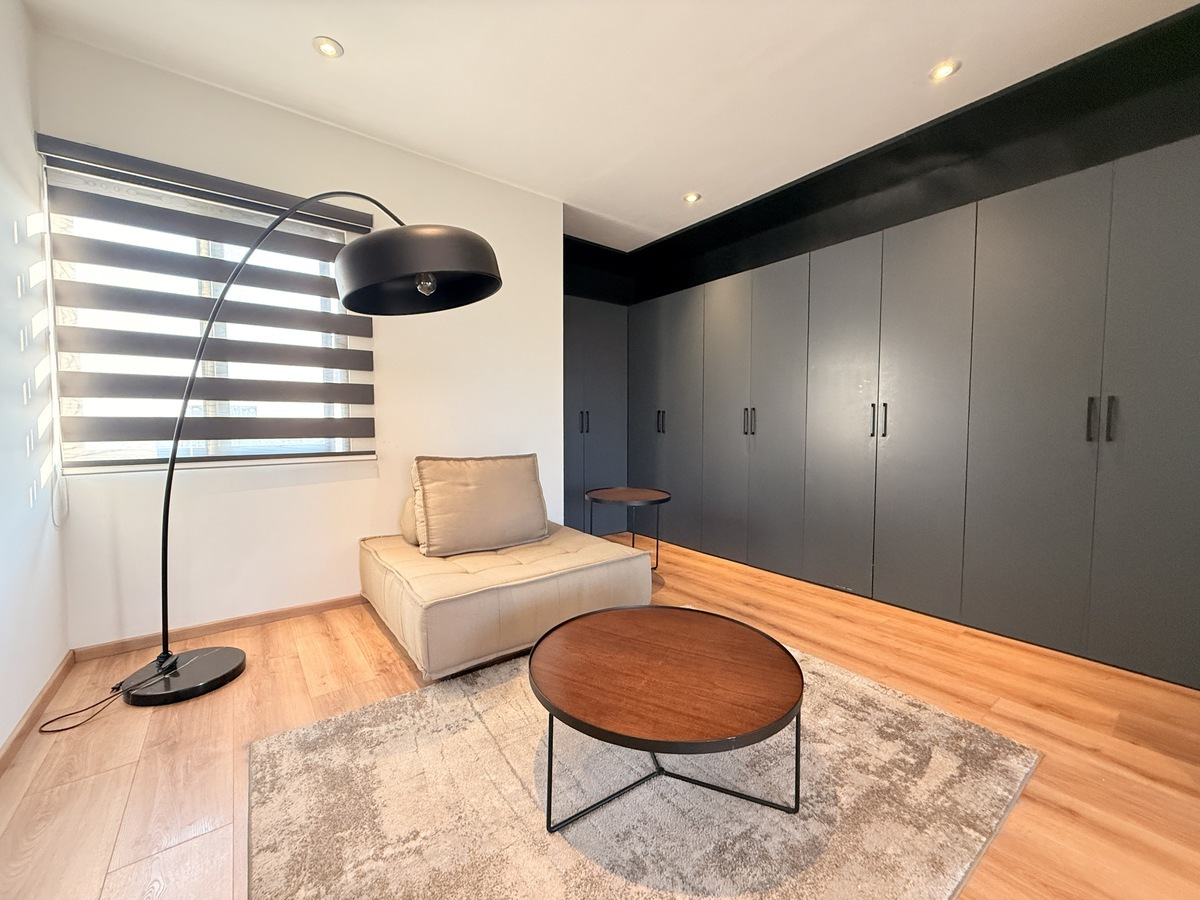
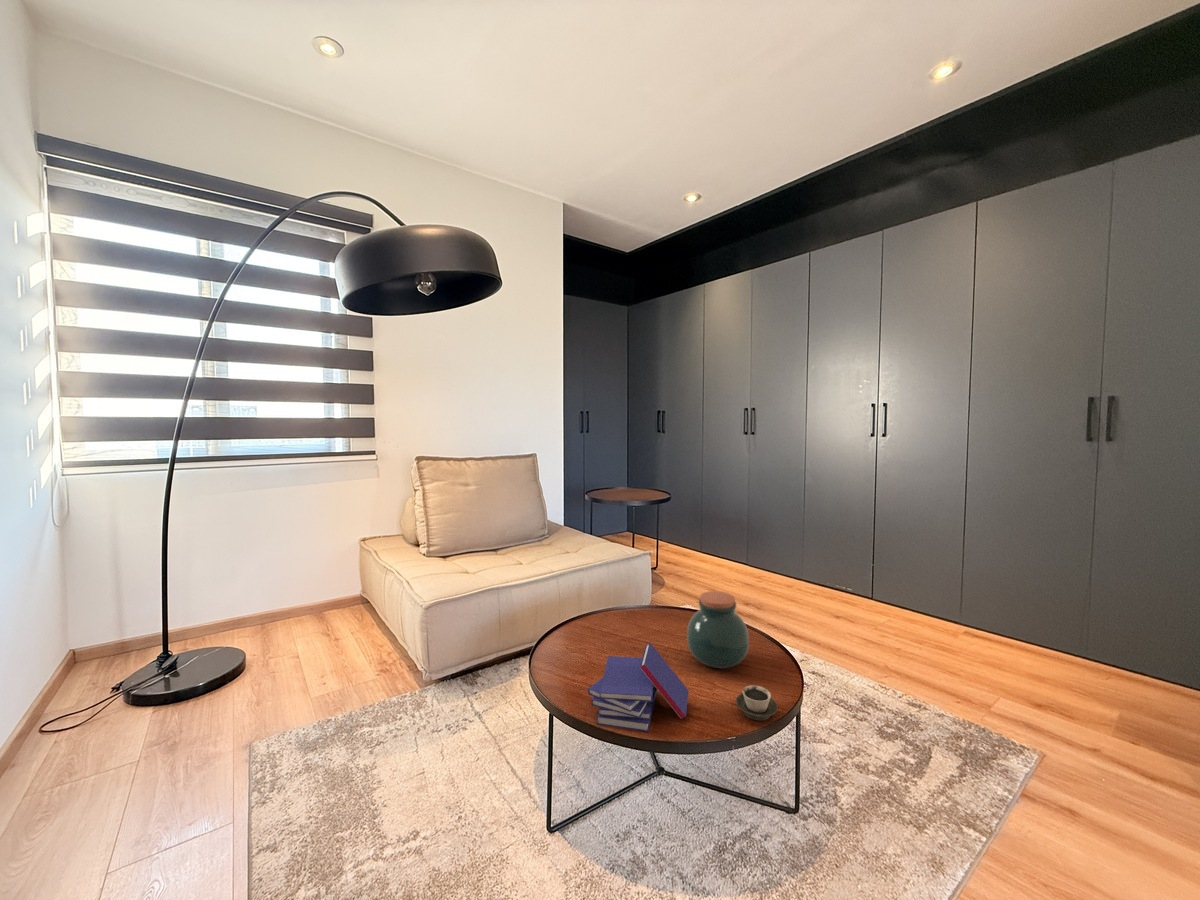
+ book [587,641,689,733]
+ jar [686,590,750,669]
+ cup [735,685,779,722]
